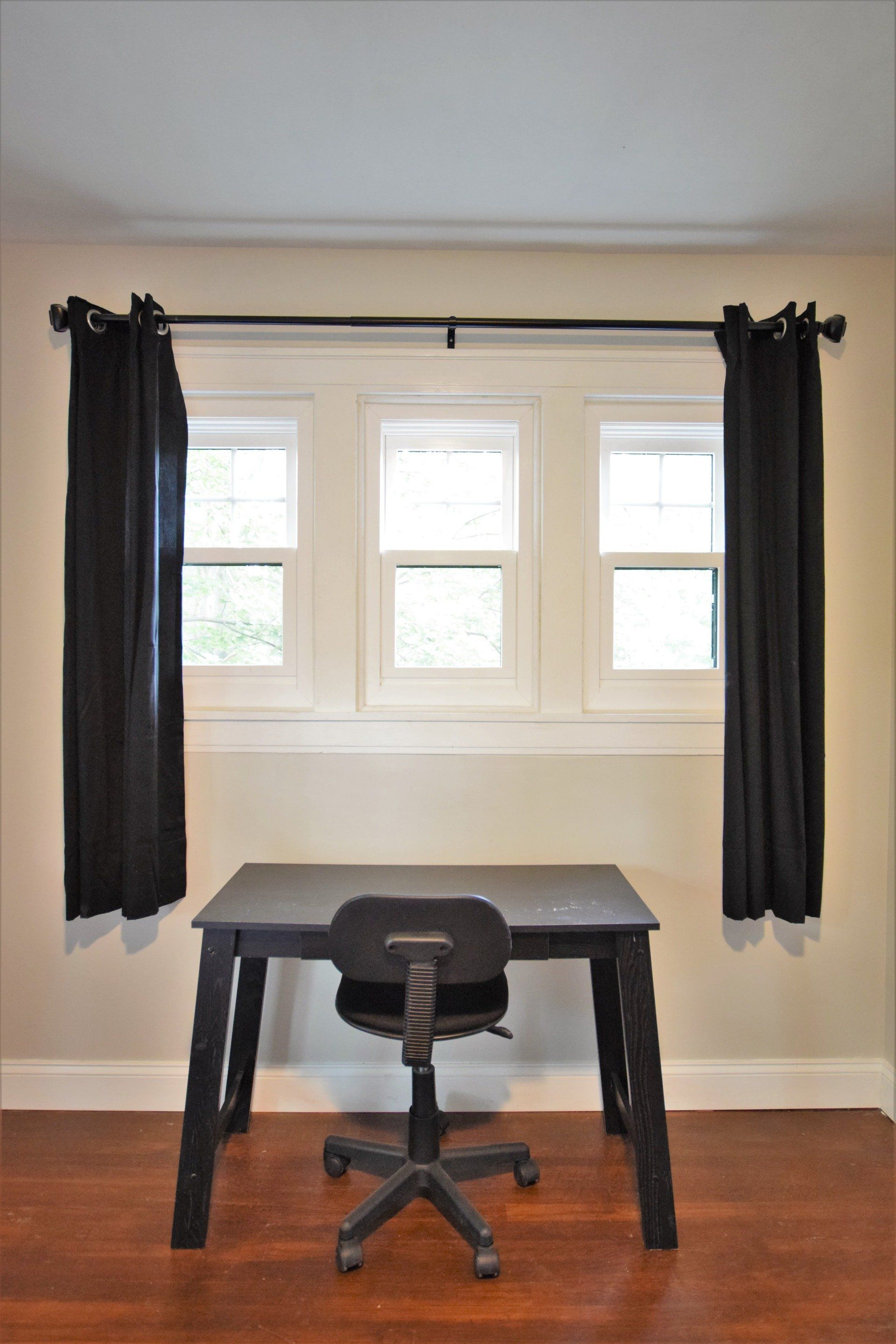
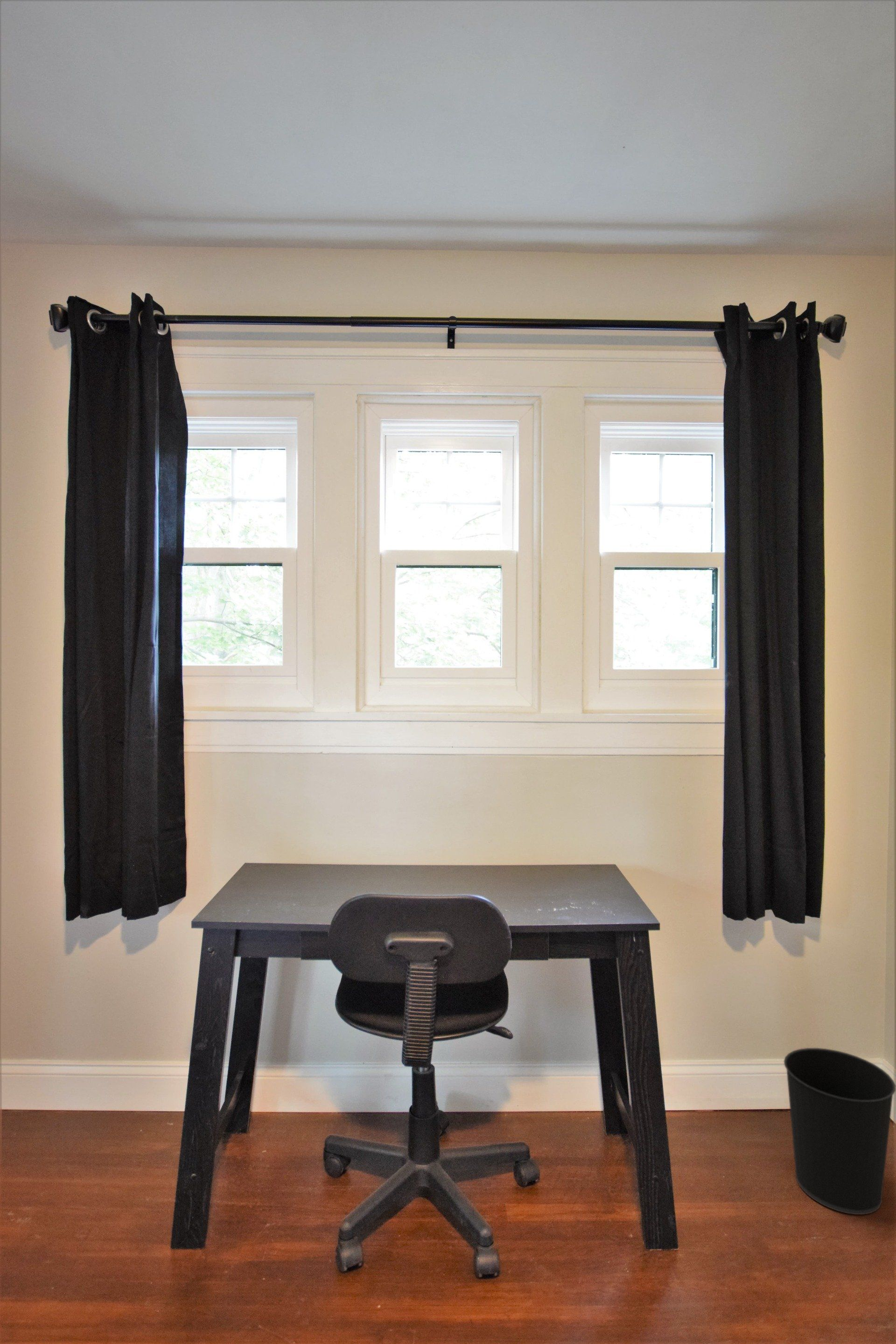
+ wastebasket [784,1048,896,1215]
